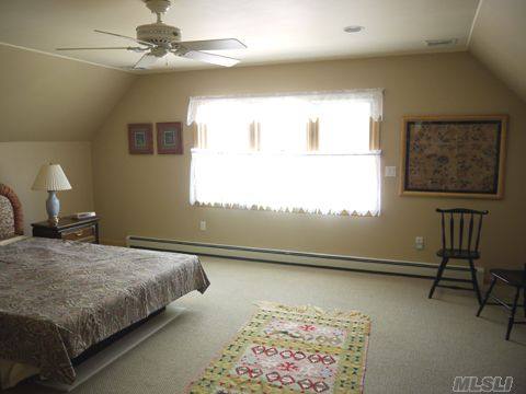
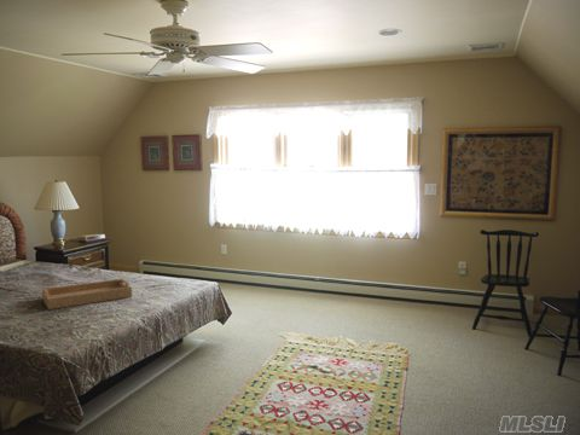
+ serving tray [41,278,133,311]
